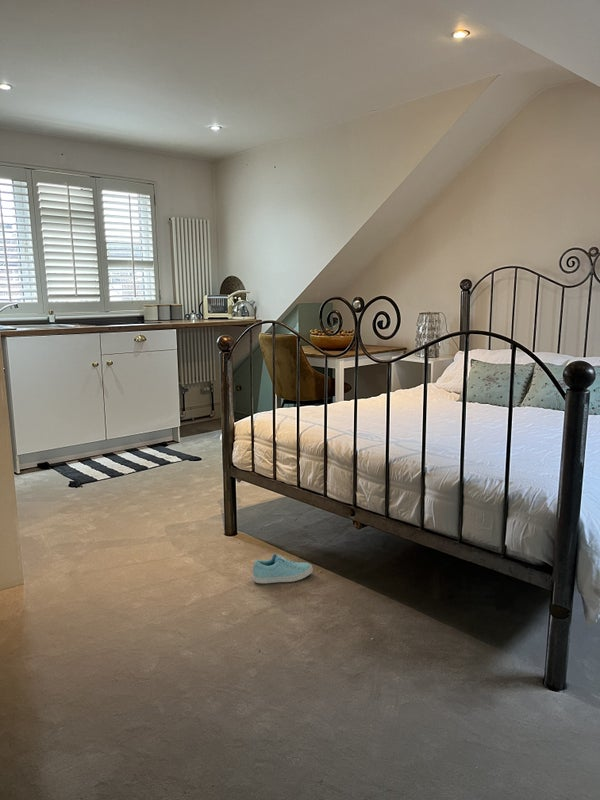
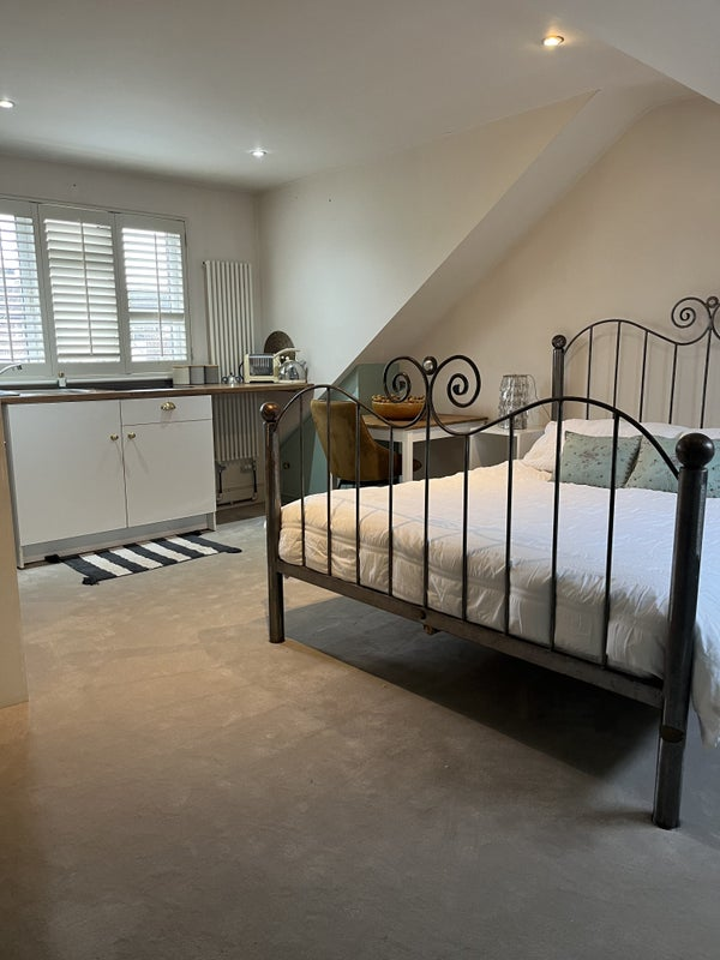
- sneaker [252,553,314,584]
